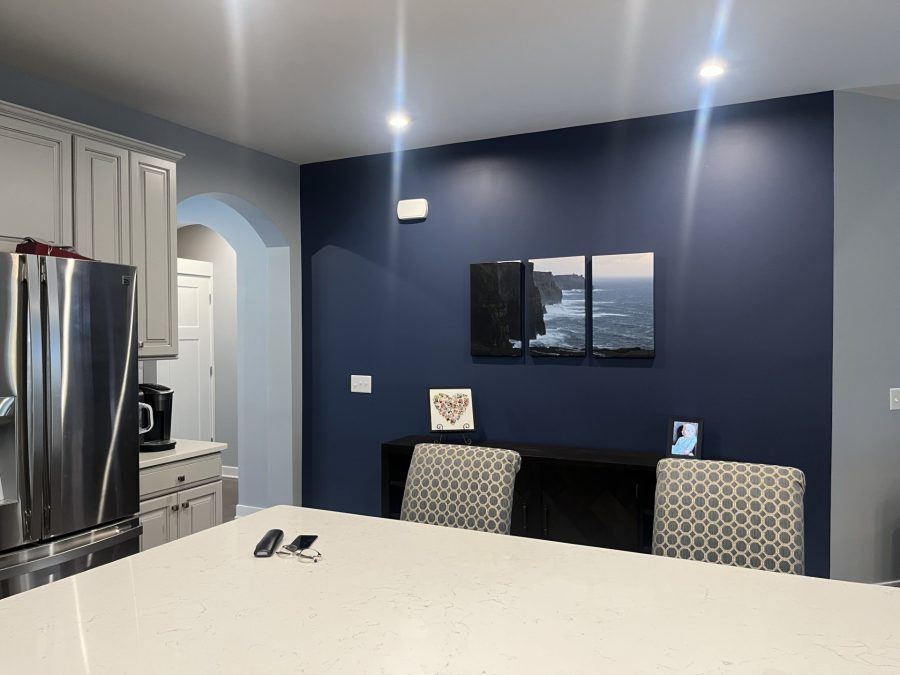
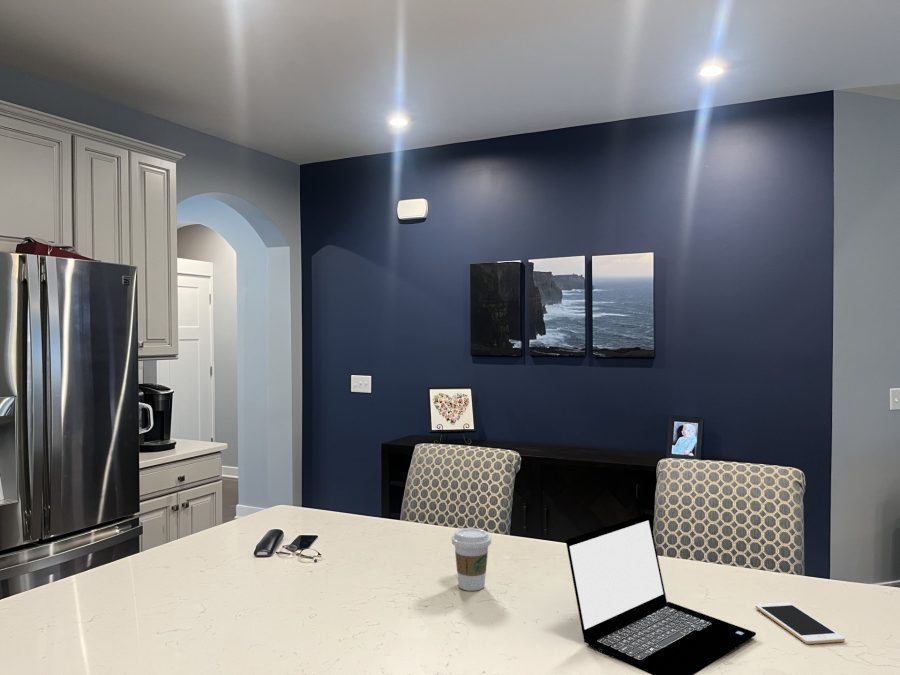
+ coffee cup [451,527,492,592]
+ cell phone [754,602,846,645]
+ laptop computer [565,513,757,675]
